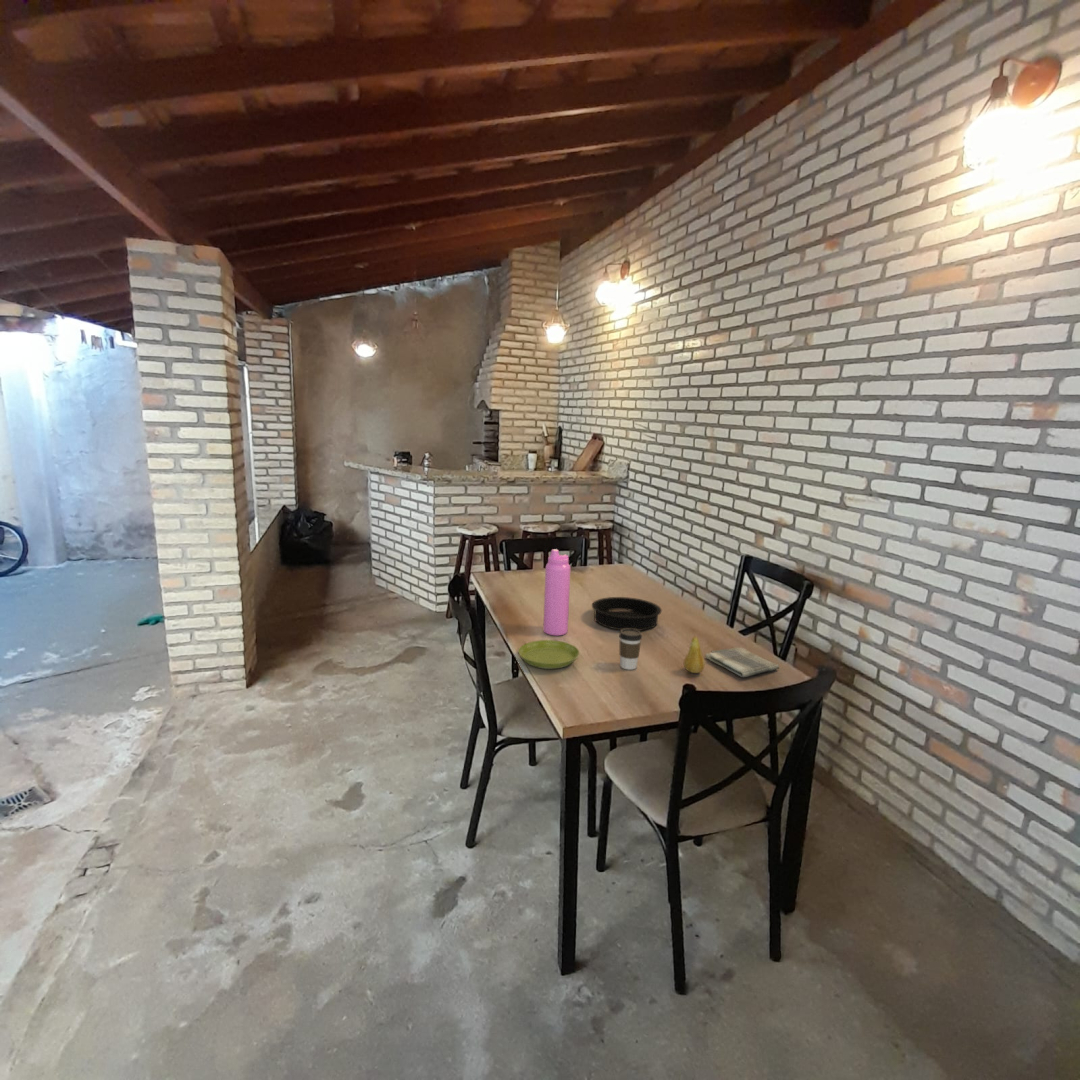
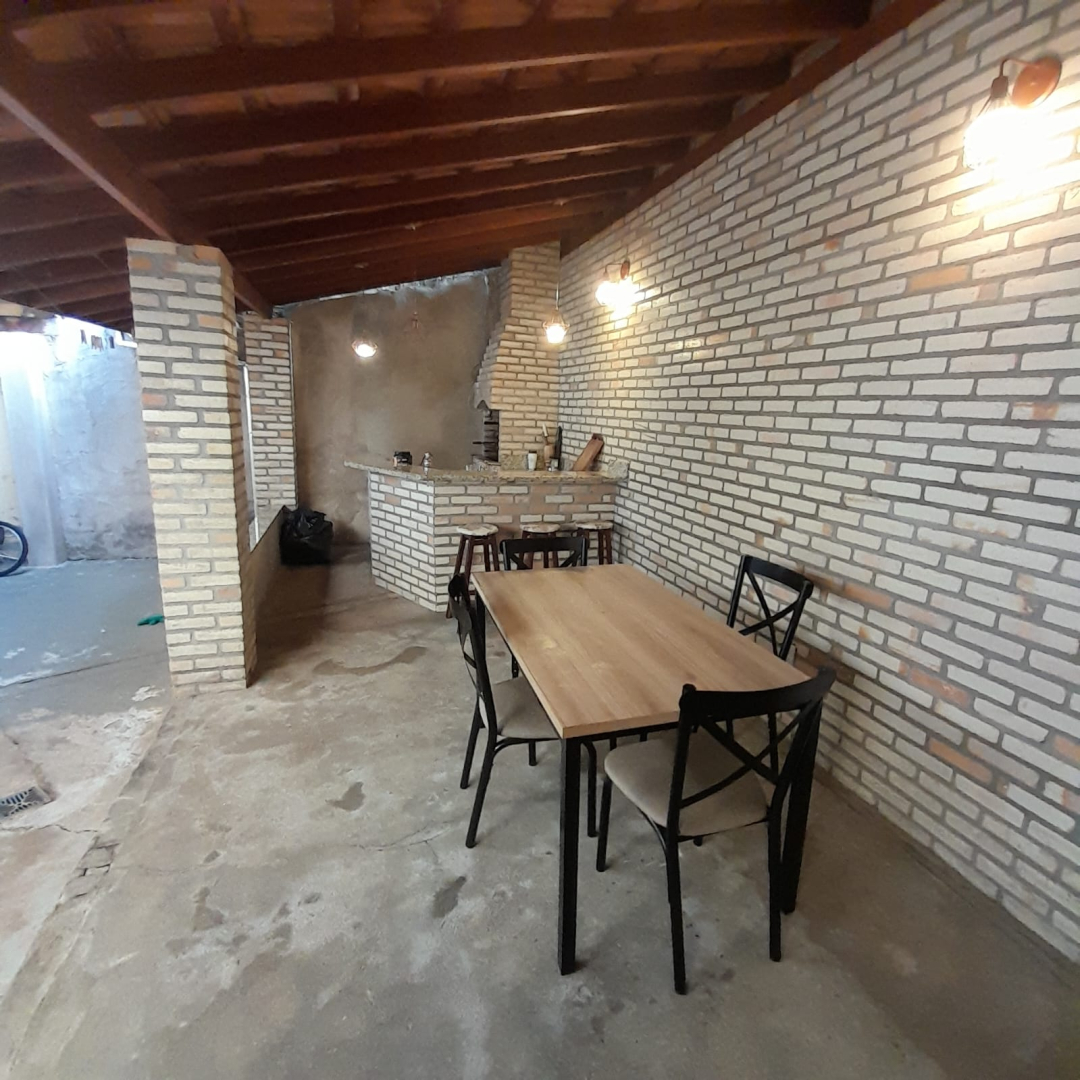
- water bottle [542,548,572,637]
- saucer [517,639,580,670]
- baking pan [591,596,663,631]
- fruit [683,635,706,674]
- coffee cup [618,629,643,671]
- dish towel [704,646,780,678]
